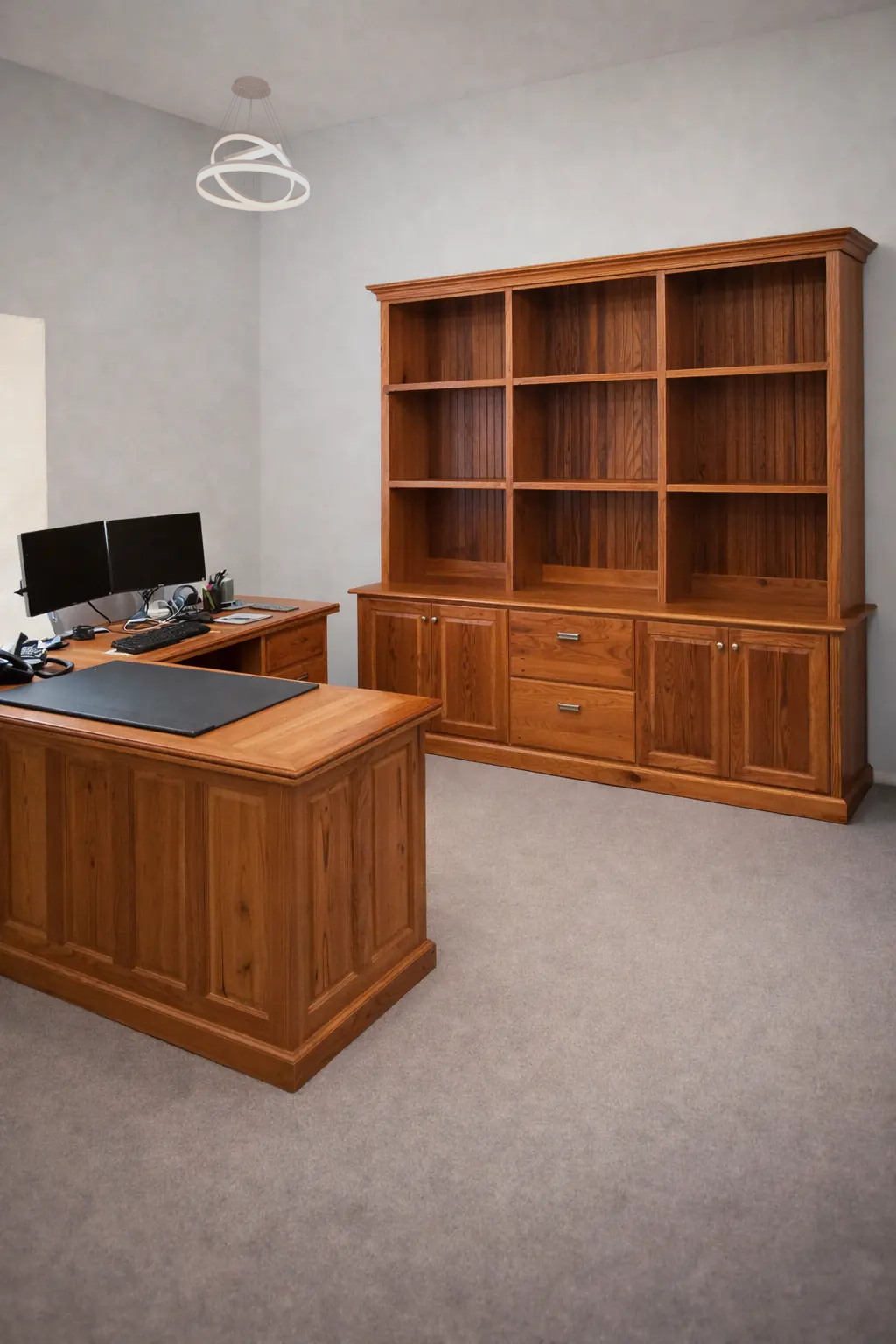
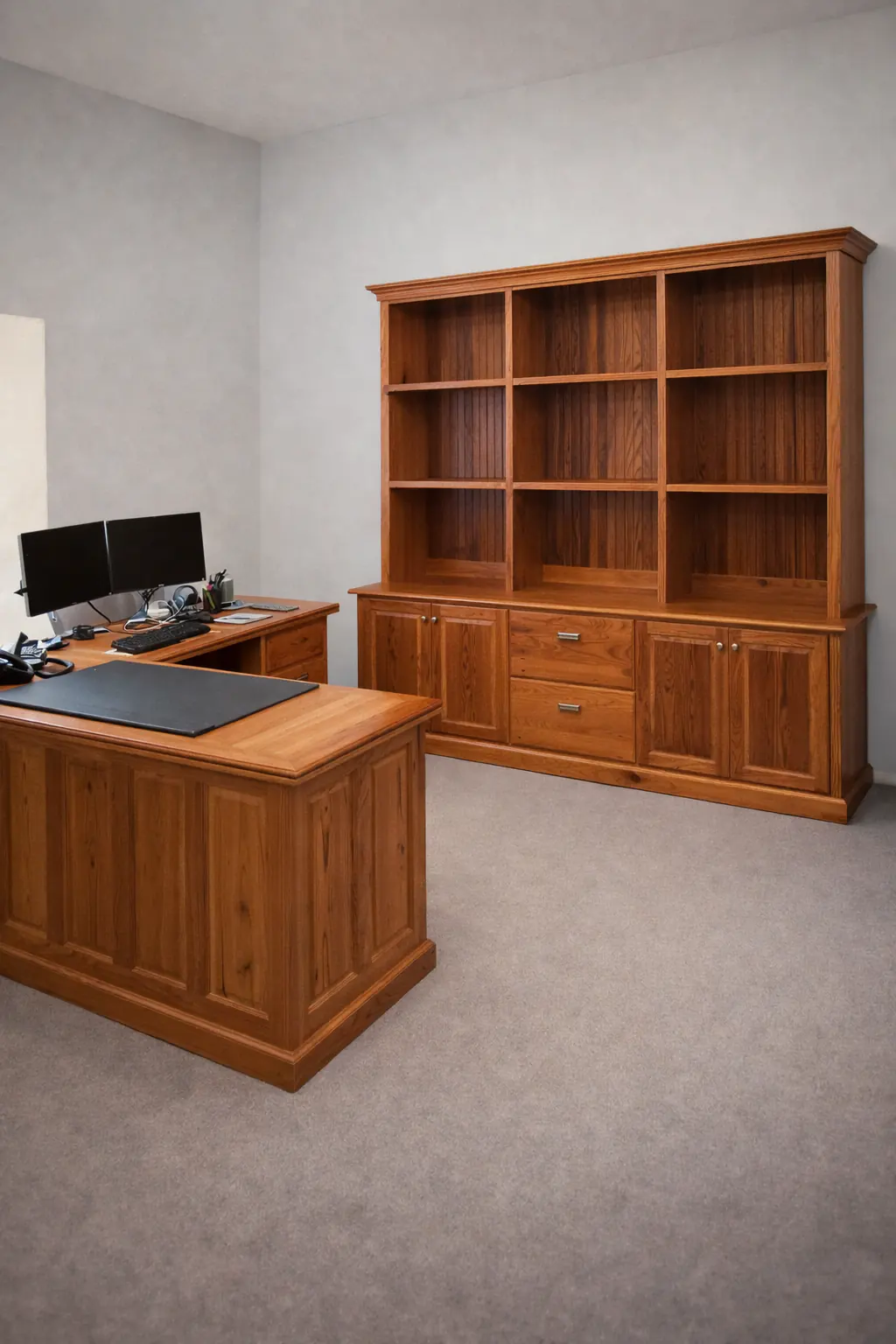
- pendant light [195,75,311,212]
